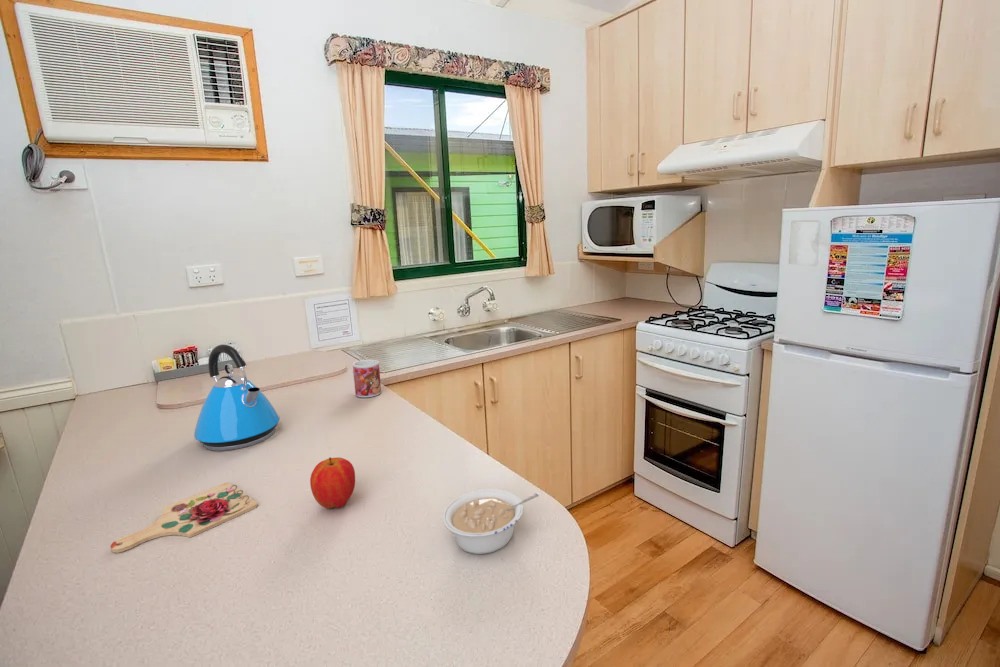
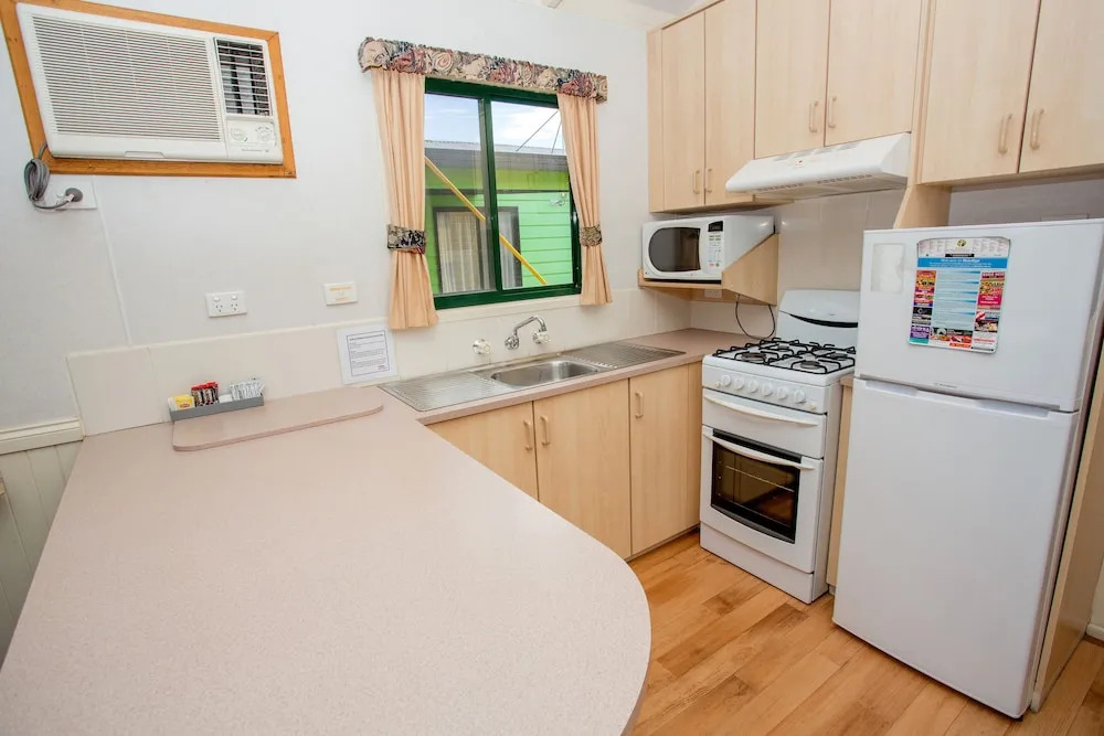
- apple [309,456,356,510]
- legume [442,488,540,555]
- mug [352,359,382,398]
- kettle [193,344,280,452]
- cutting board [110,482,258,553]
